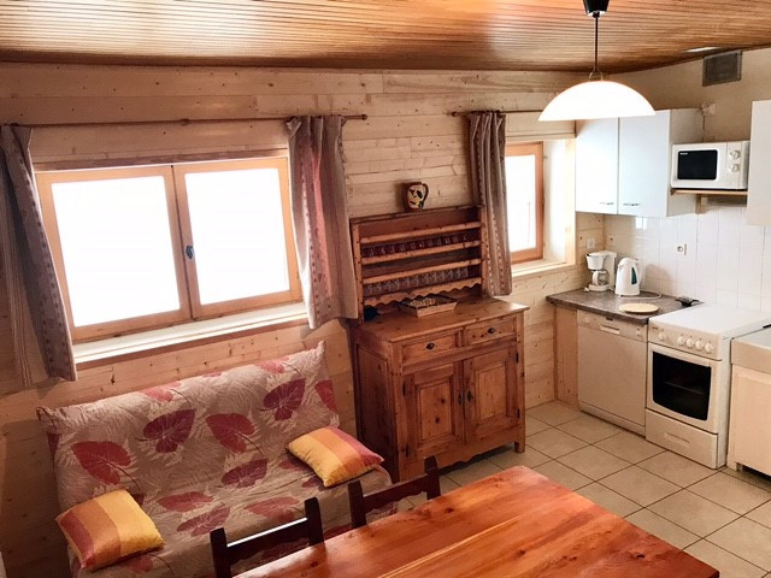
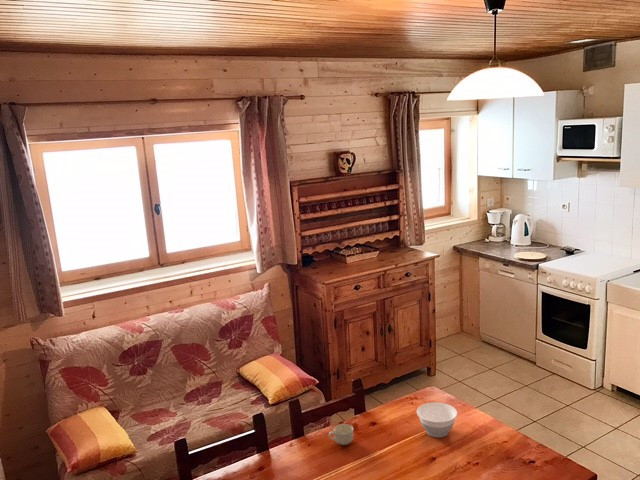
+ bowl [416,401,458,438]
+ cup [327,423,354,446]
